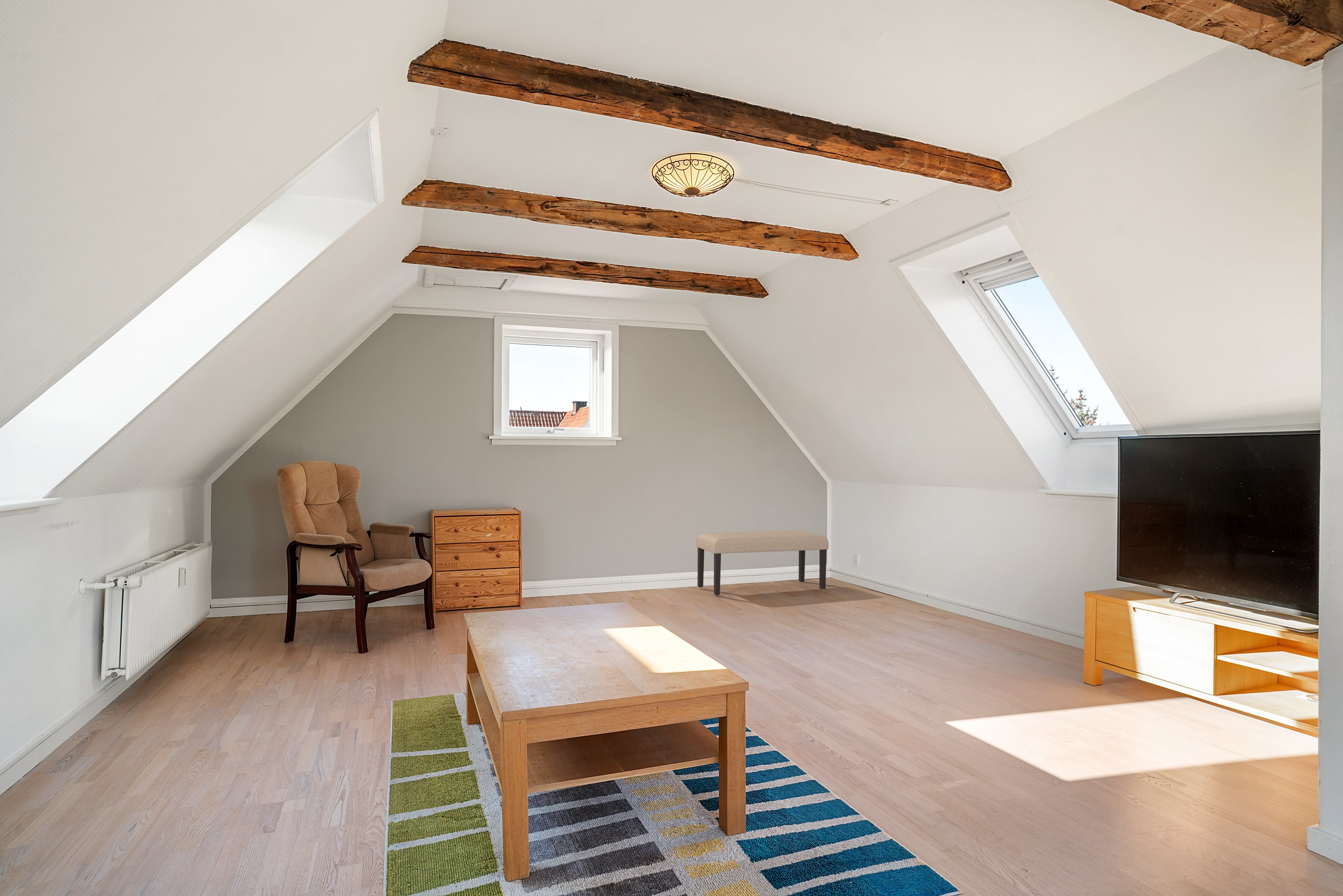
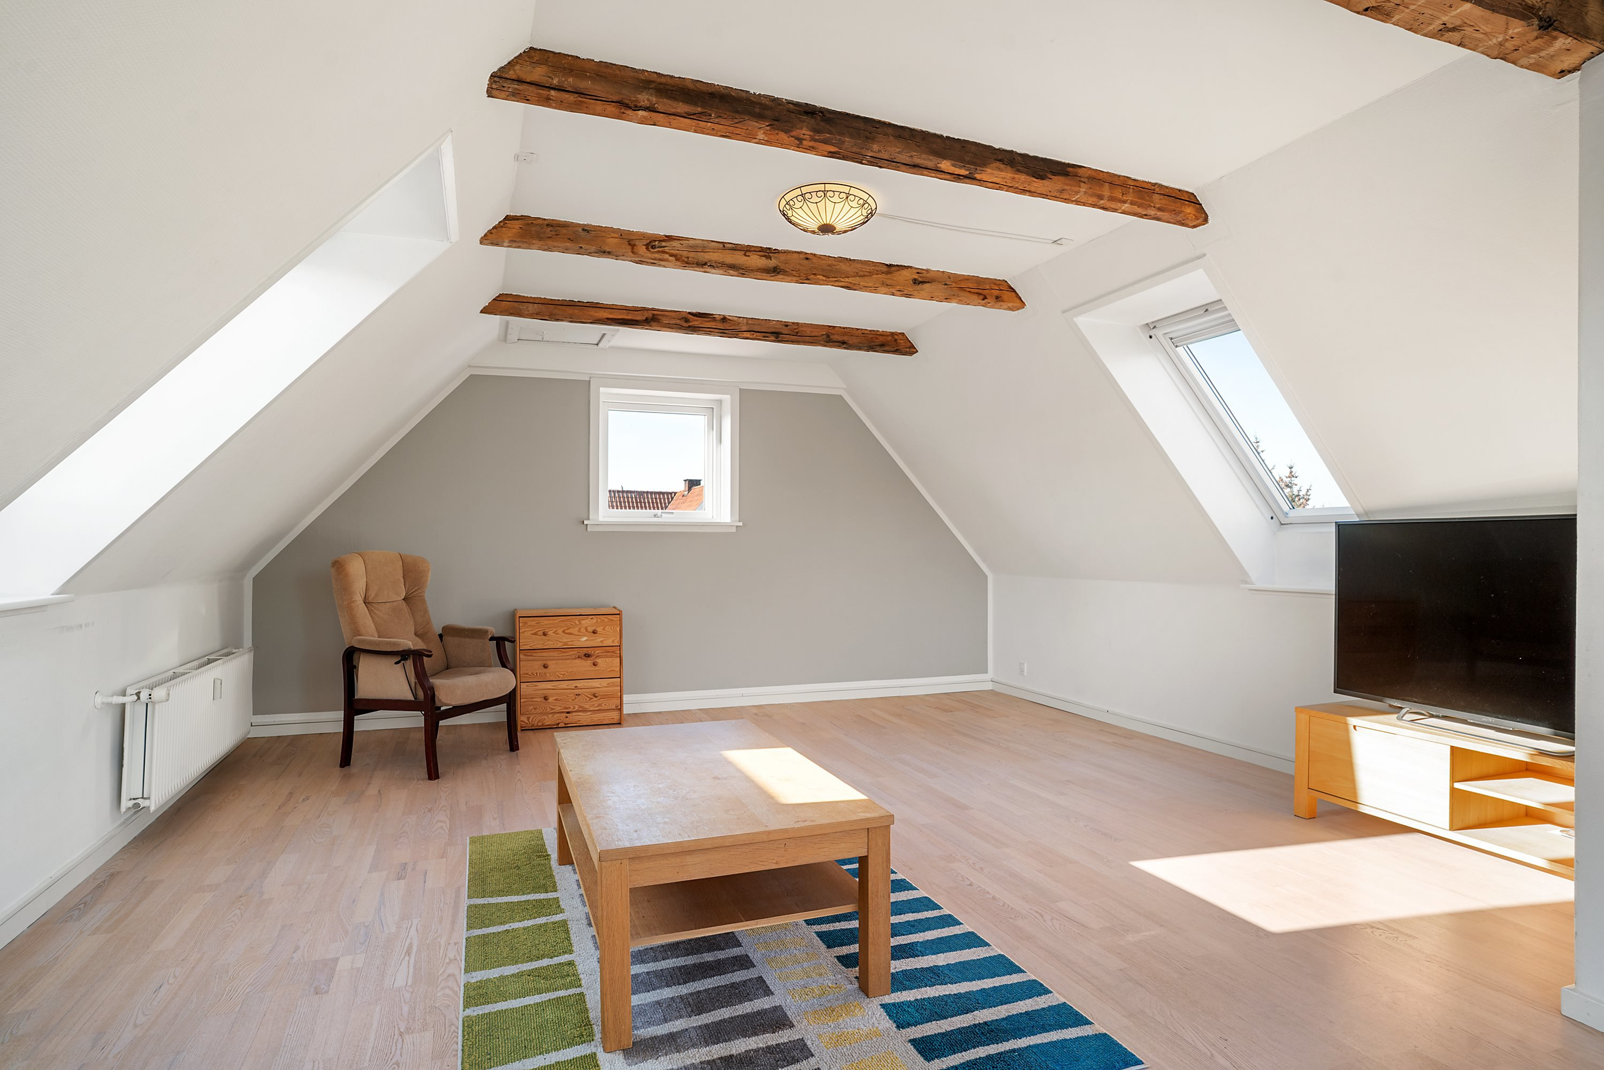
- bench [696,530,829,596]
